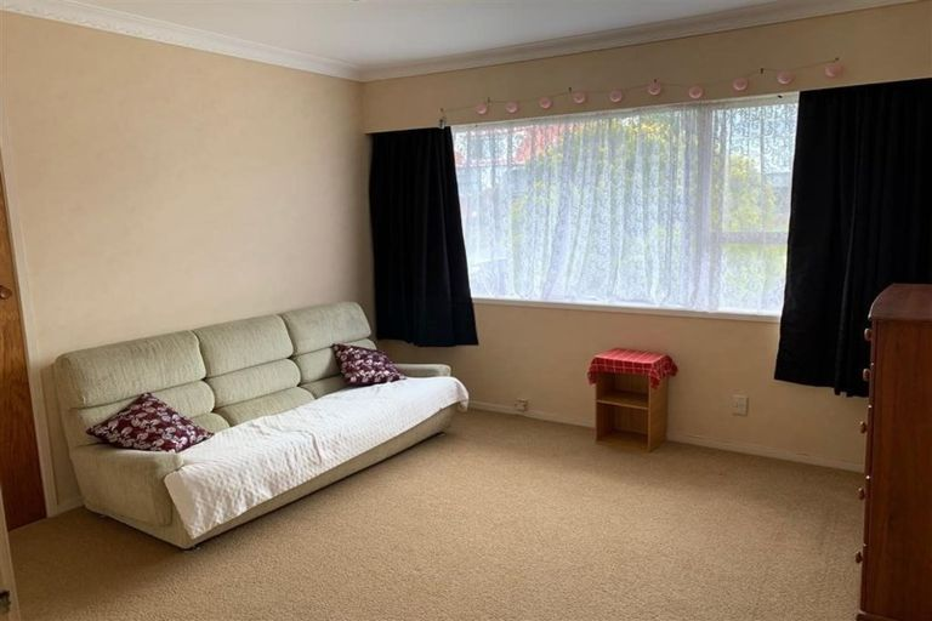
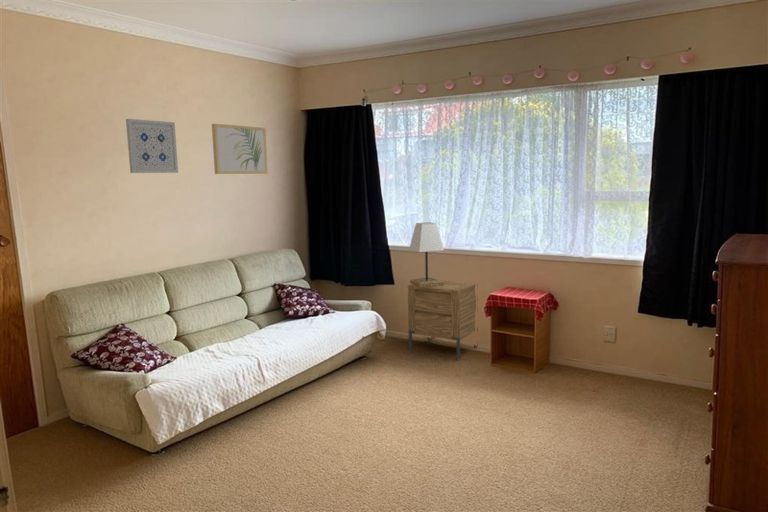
+ lamp [408,221,445,287]
+ nightstand [407,279,478,360]
+ wall art [125,118,179,174]
+ wall art [211,123,269,175]
